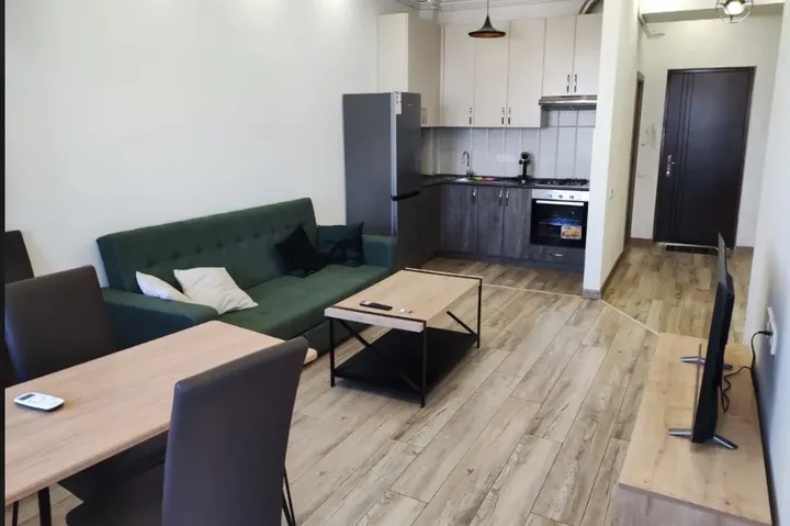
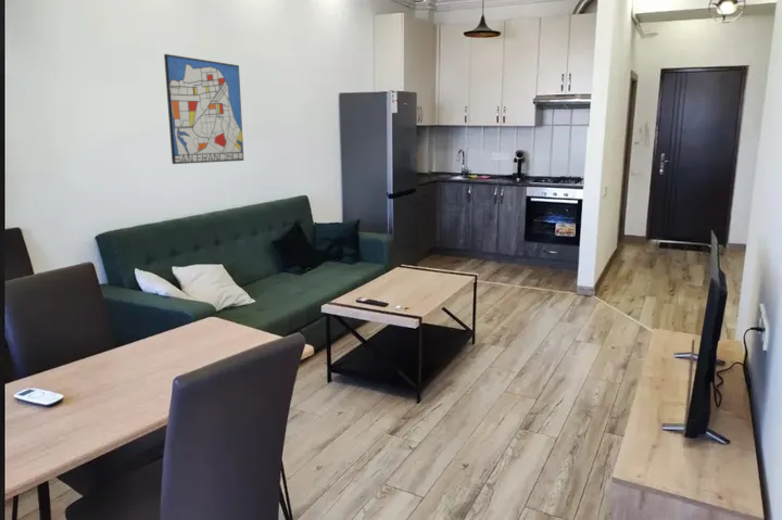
+ wall art [163,53,244,165]
